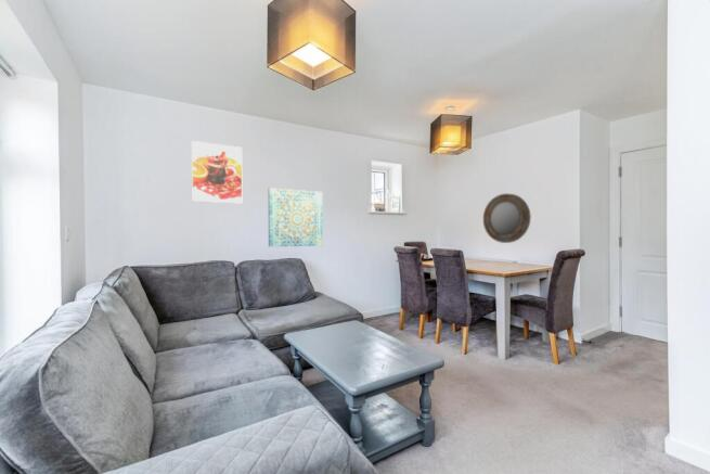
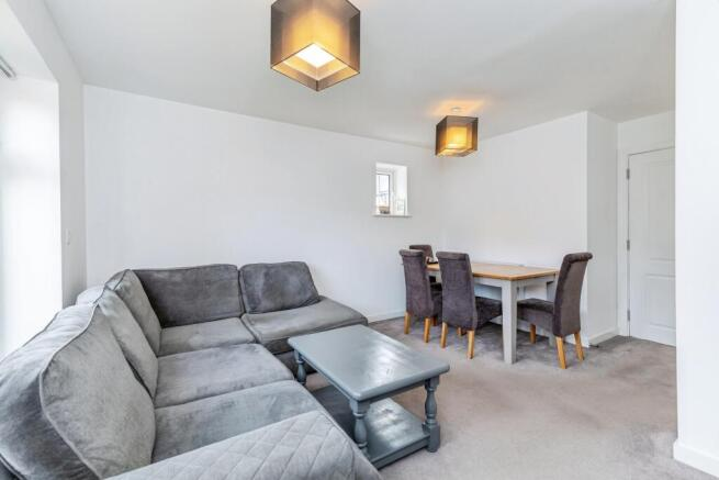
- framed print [191,140,243,205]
- home mirror [482,193,532,244]
- wall art [268,187,324,247]
